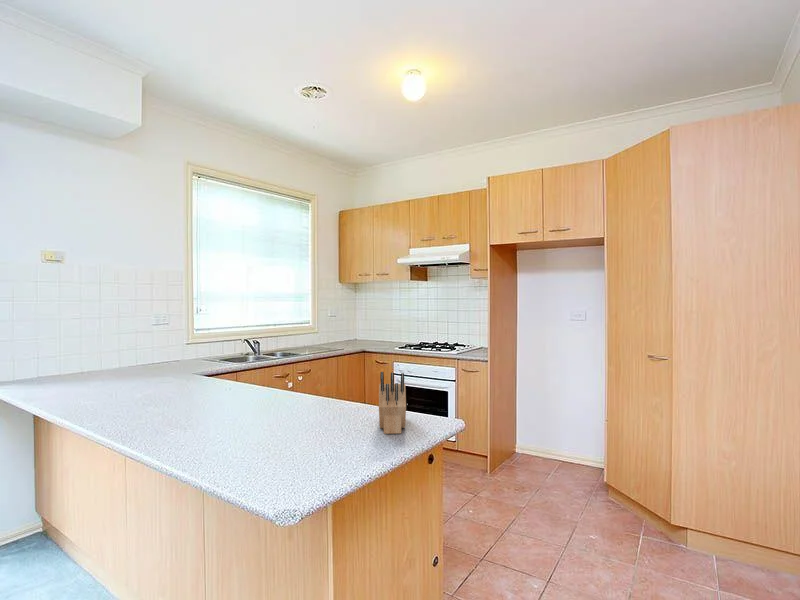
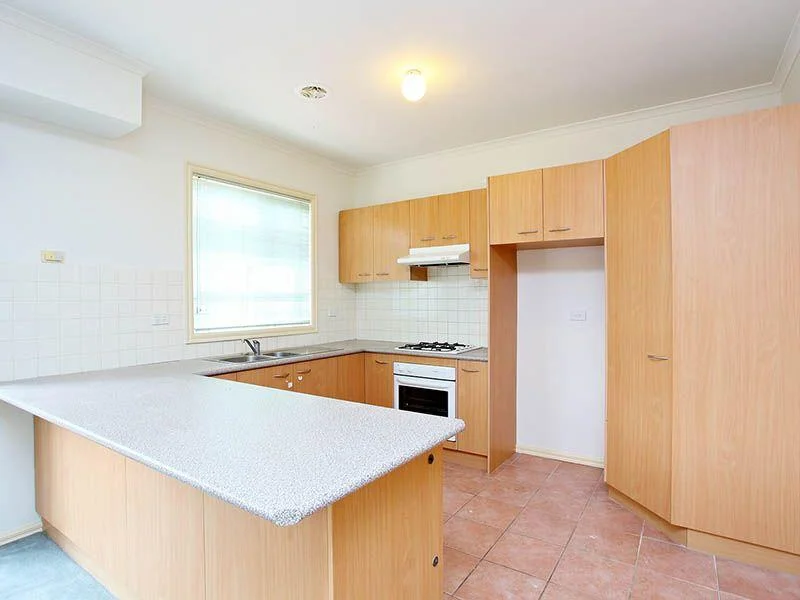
- knife block [378,371,407,435]
